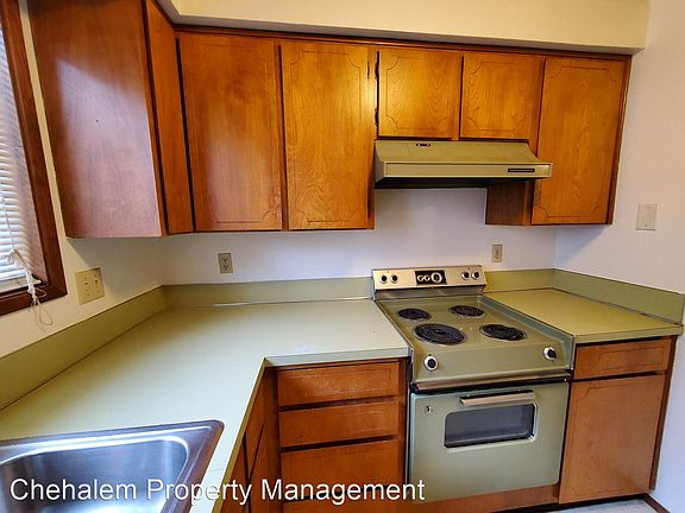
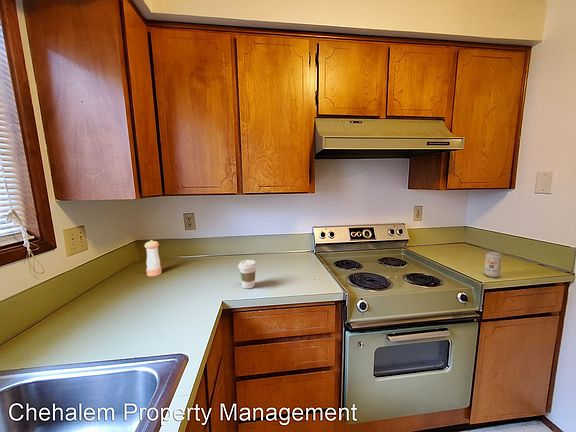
+ pepper shaker [144,239,163,277]
+ beverage can [483,251,503,279]
+ coffee cup [237,259,258,290]
